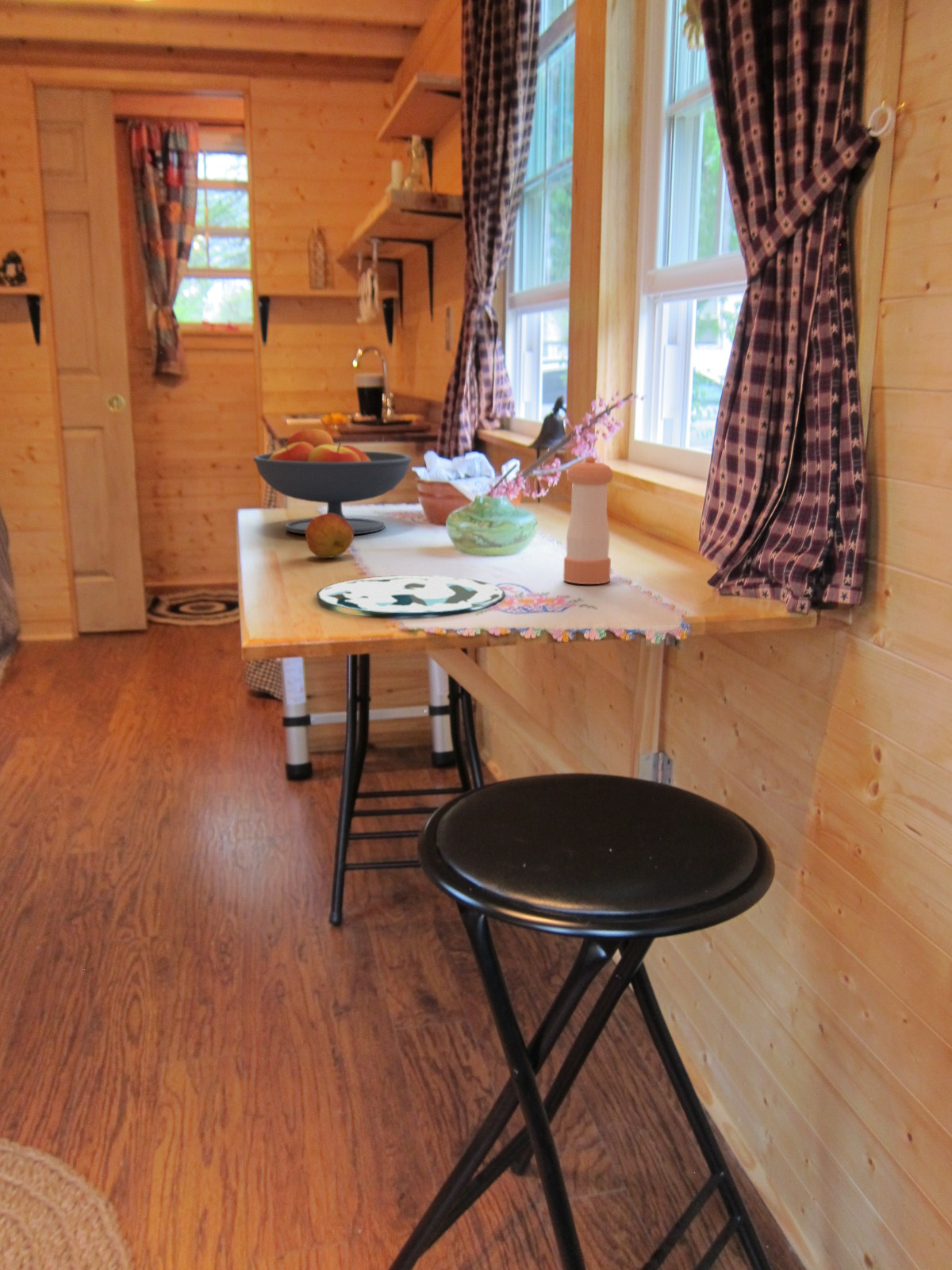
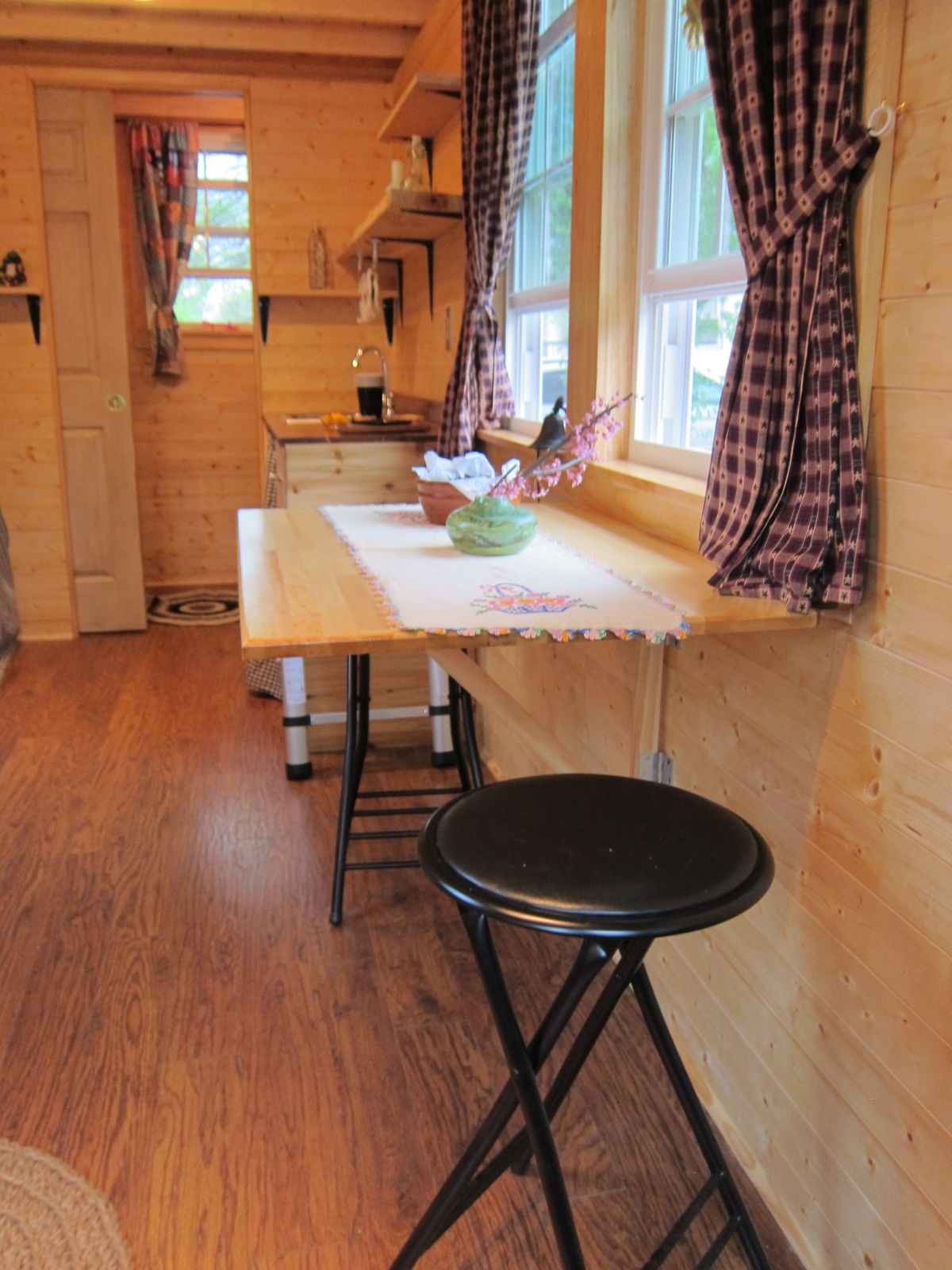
- fruit [305,513,355,559]
- pepper shaker [562,456,614,585]
- plate [316,575,505,614]
- fruit bowl [252,427,413,535]
